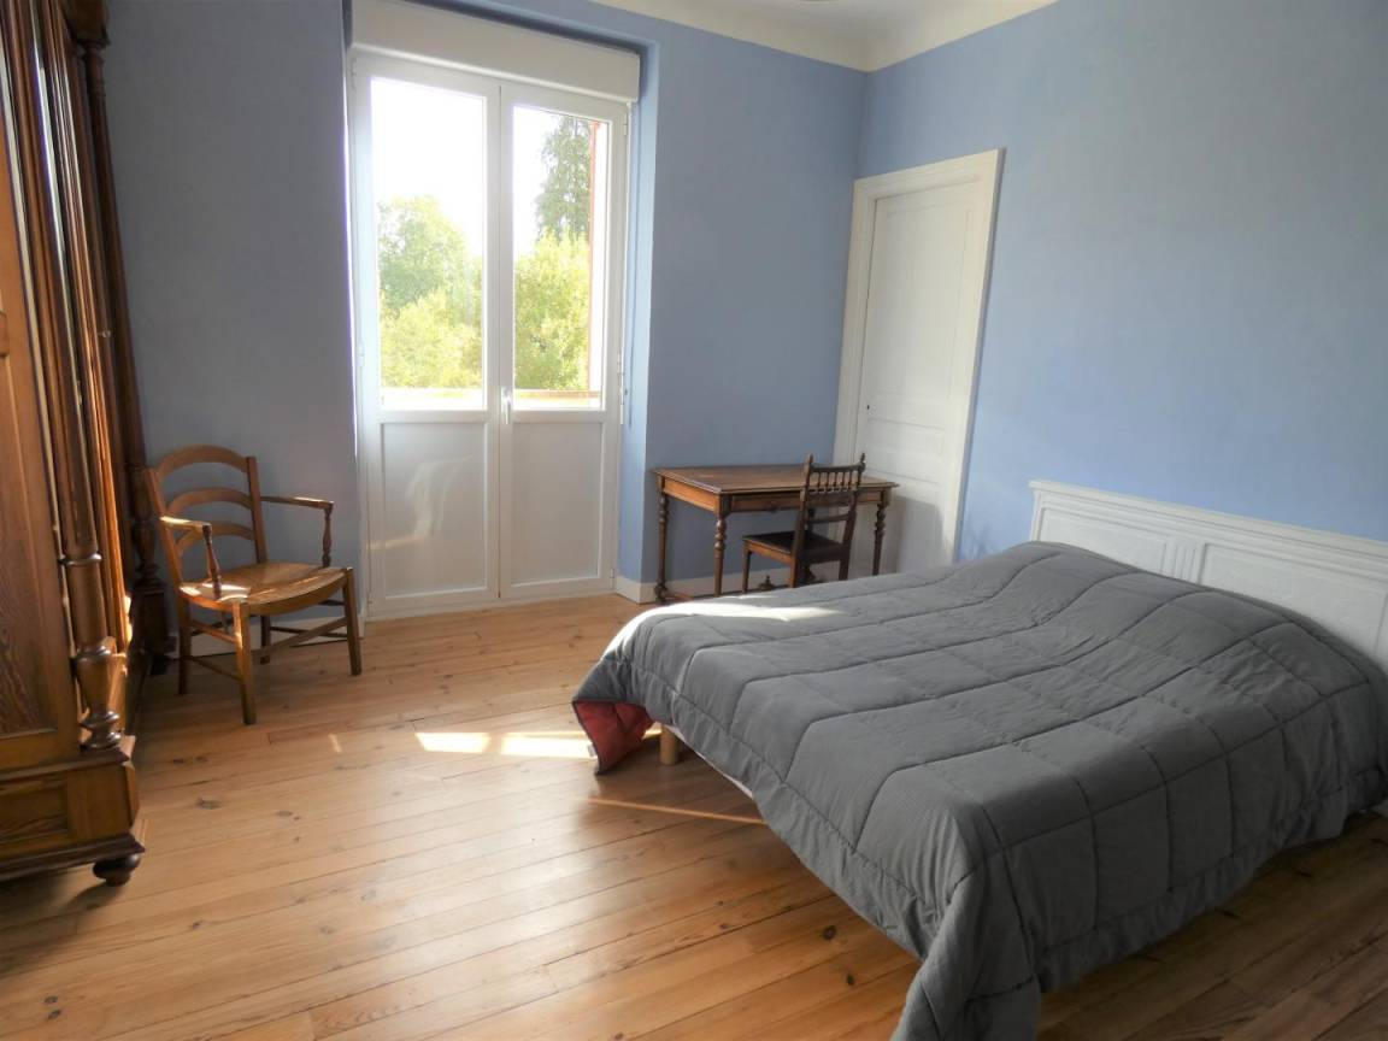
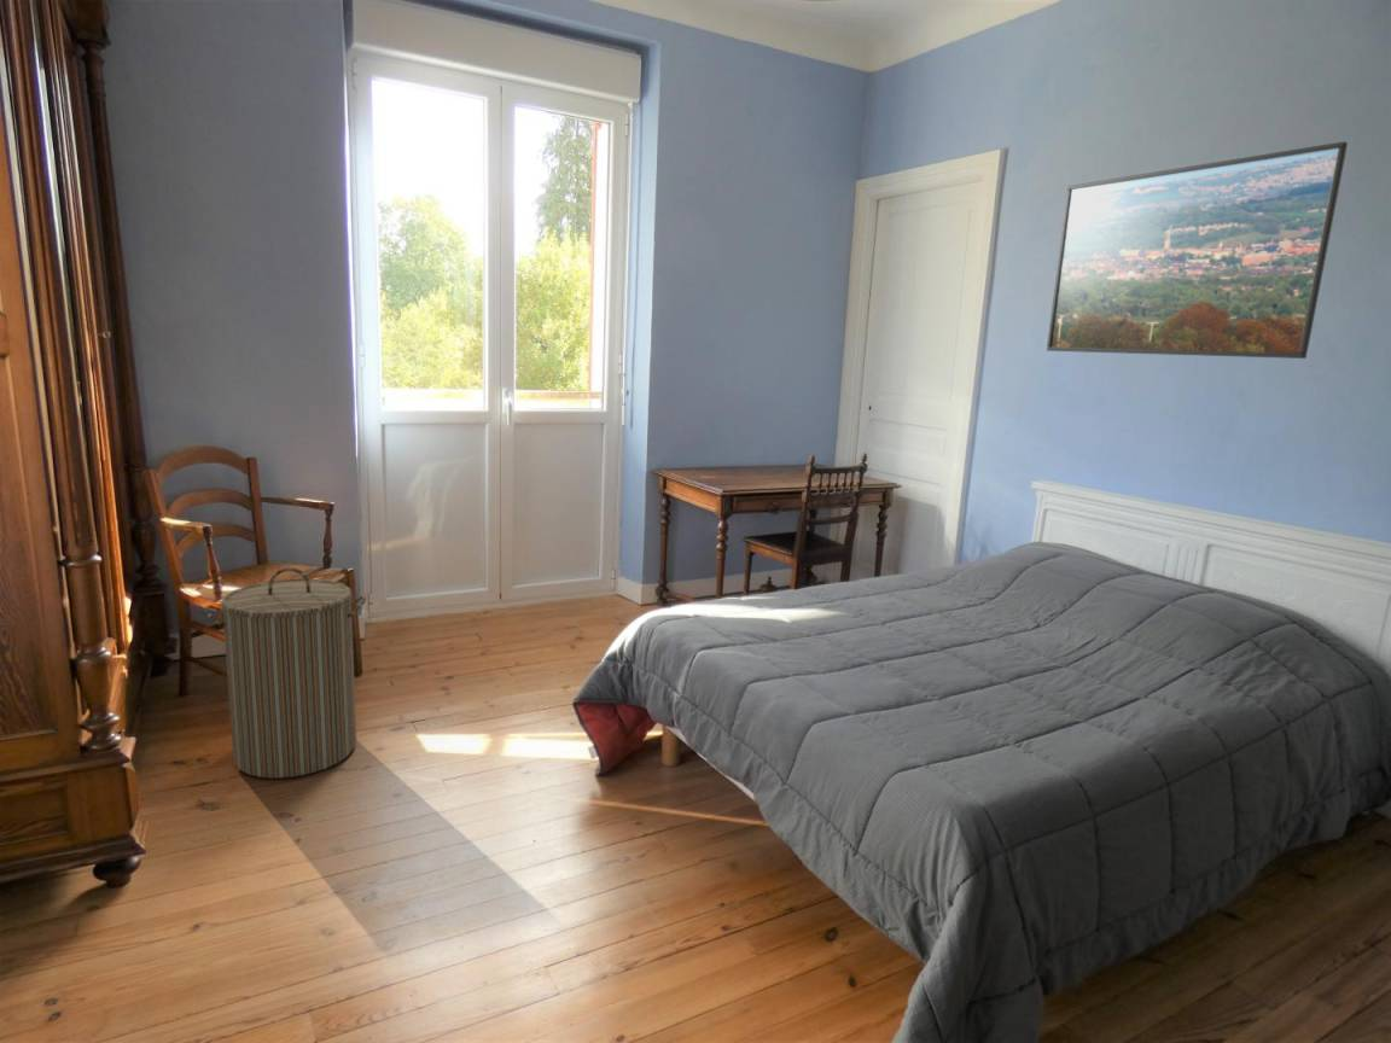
+ laundry hamper [203,566,367,780]
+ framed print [1046,140,1349,360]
